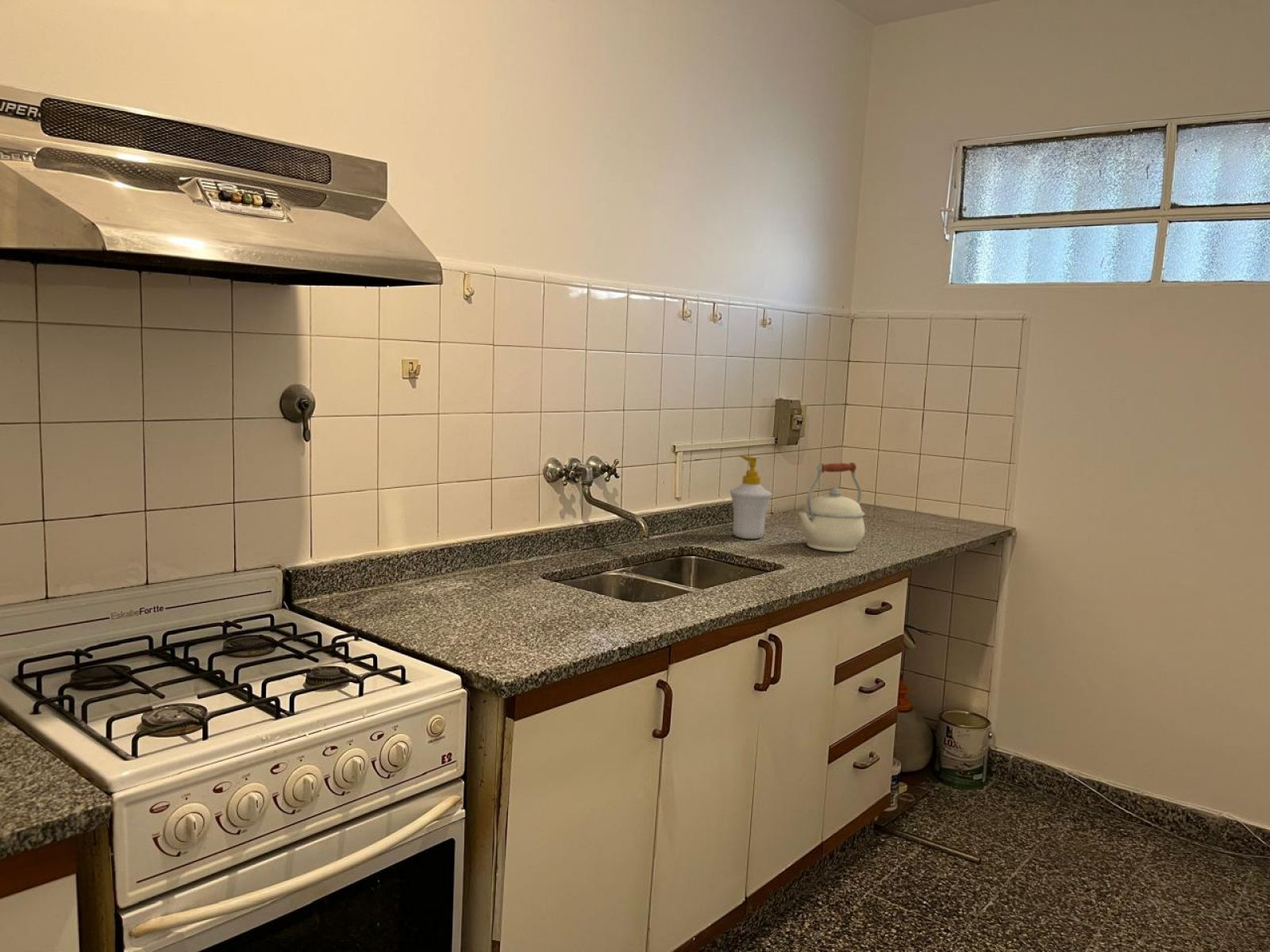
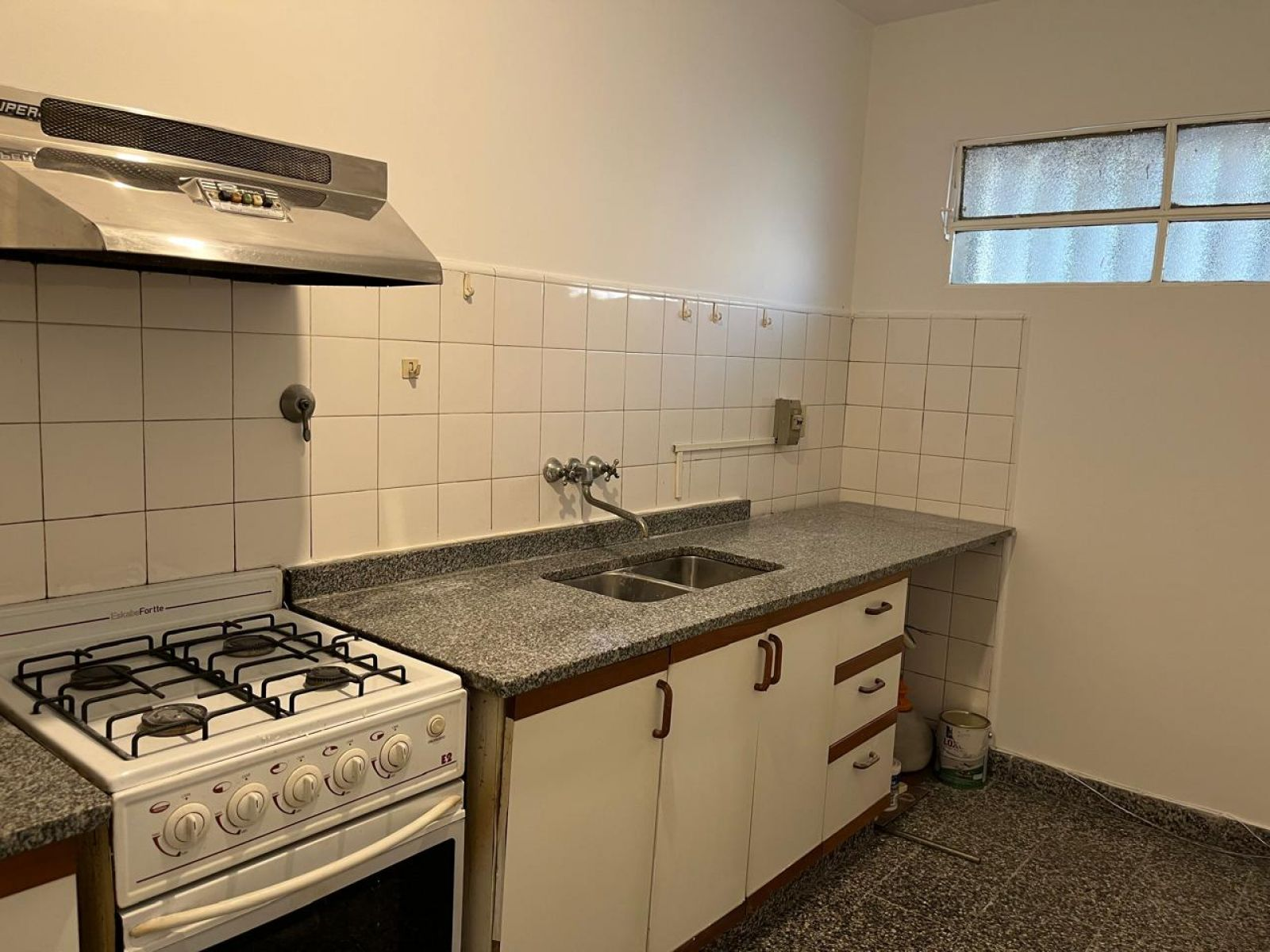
- kettle [798,462,866,553]
- soap bottle [729,455,773,539]
